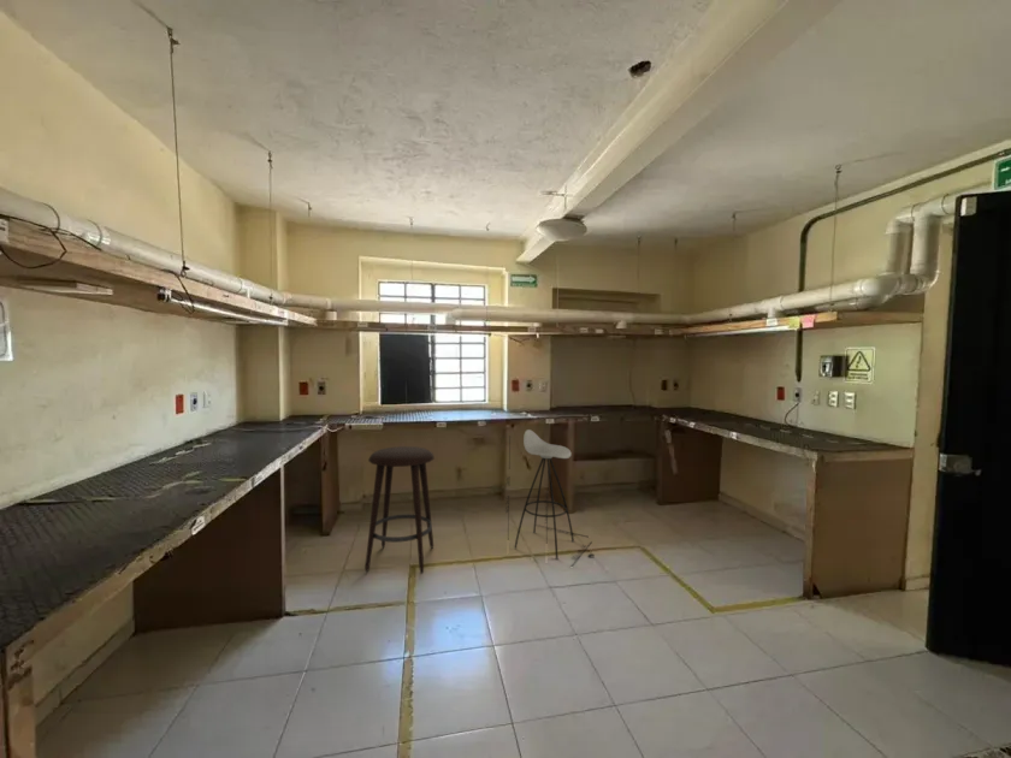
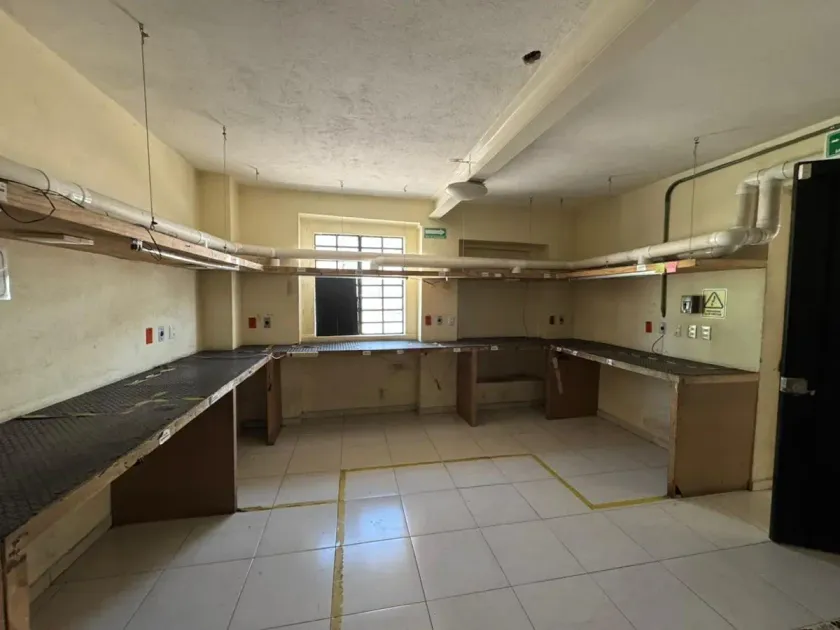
- stool [363,445,436,575]
- stool [504,428,596,565]
